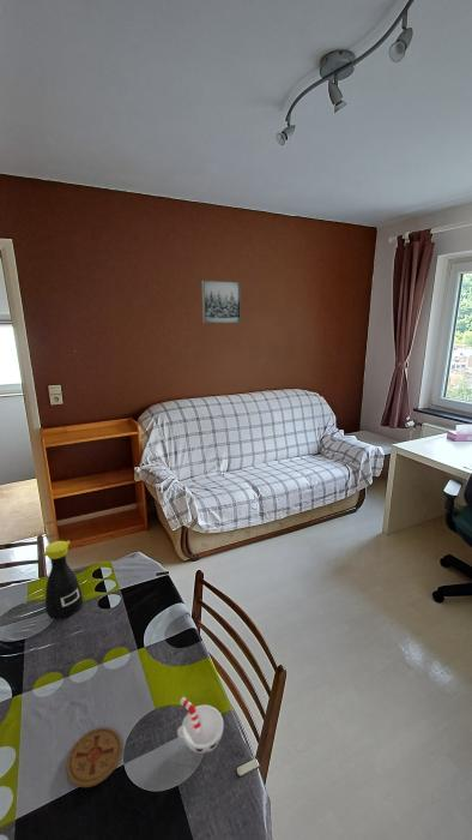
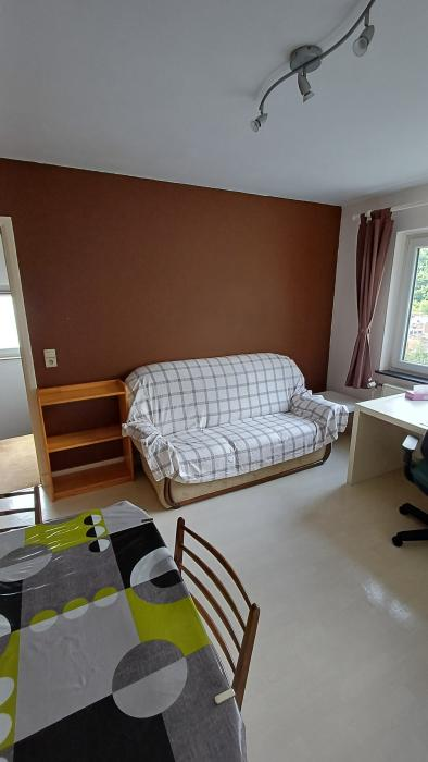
- cup [176,696,225,755]
- wall art [200,278,242,324]
- coaster [66,727,123,788]
- bottle [42,540,84,620]
